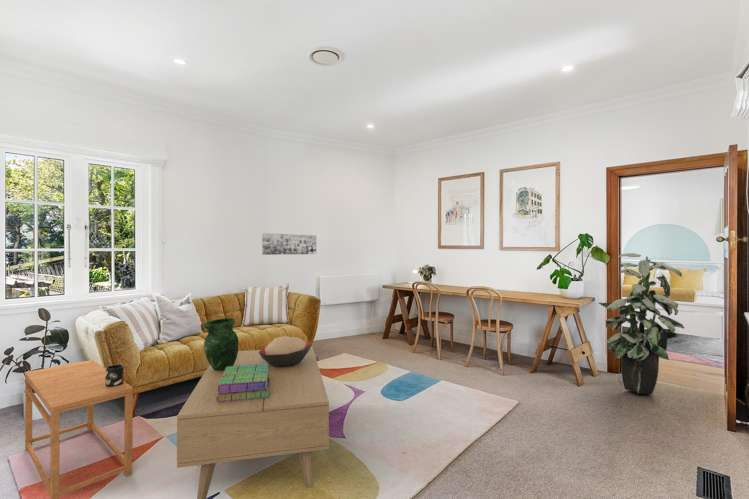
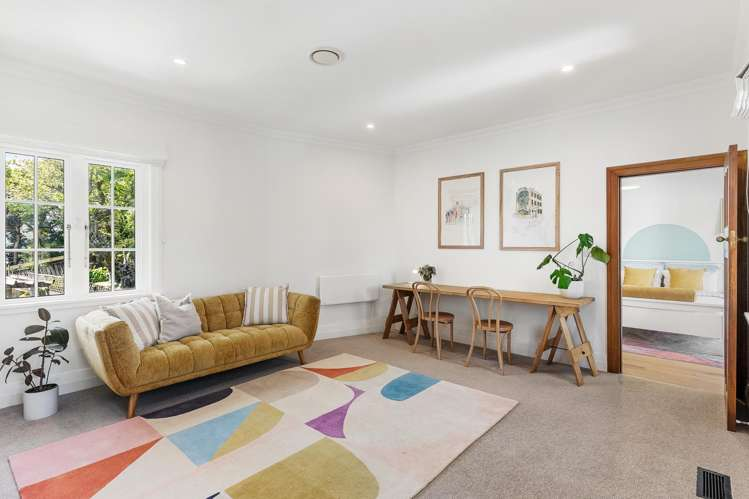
- vase [203,317,240,371]
- mug [105,364,125,387]
- indoor plant [597,252,685,395]
- stack of books [216,364,270,402]
- side table [24,359,134,499]
- decorative bowl [259,335,312,367]
- coffee table [176,346,330,499]
- wall art [261,232,317,256]
